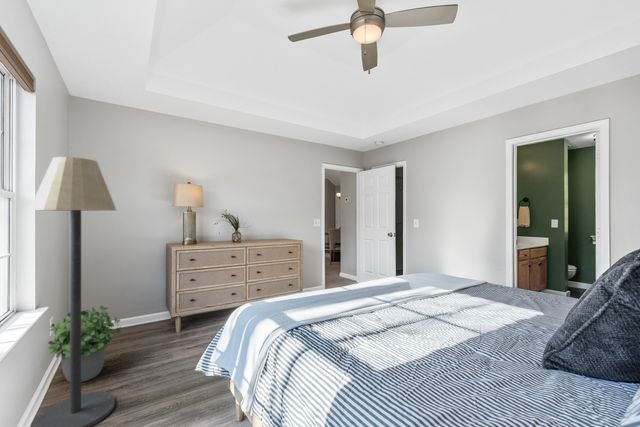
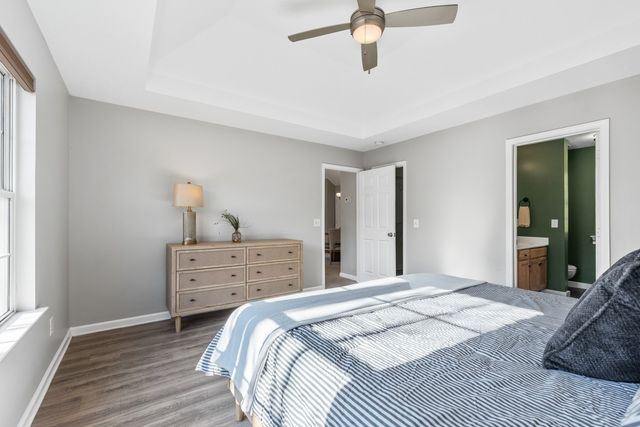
- floor lamp [28,156,118,427]
- potted plant [47,305,122,383]
